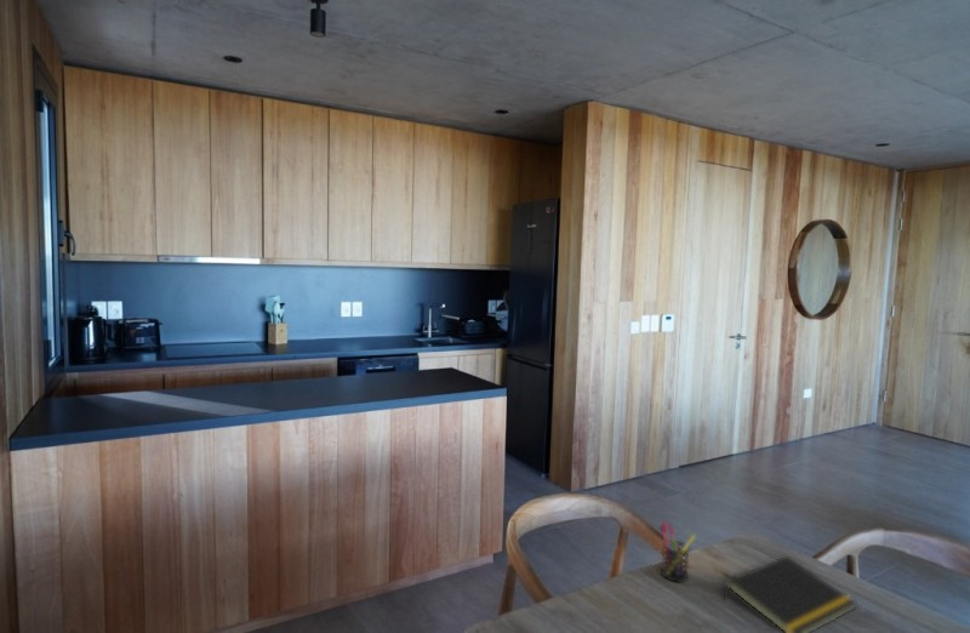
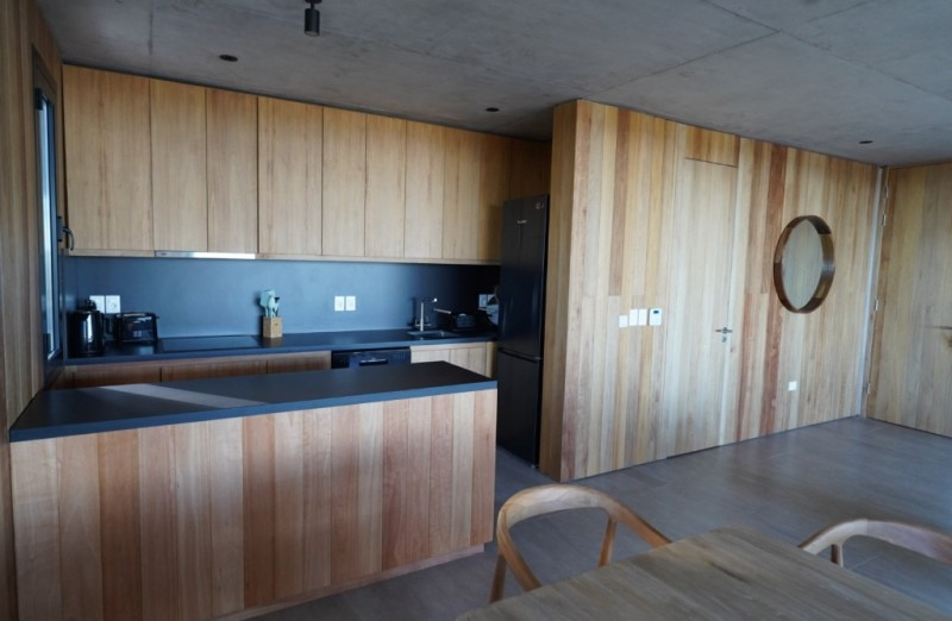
- notepad [721,554,858,633]
- pen holder [658,520,697,583]
